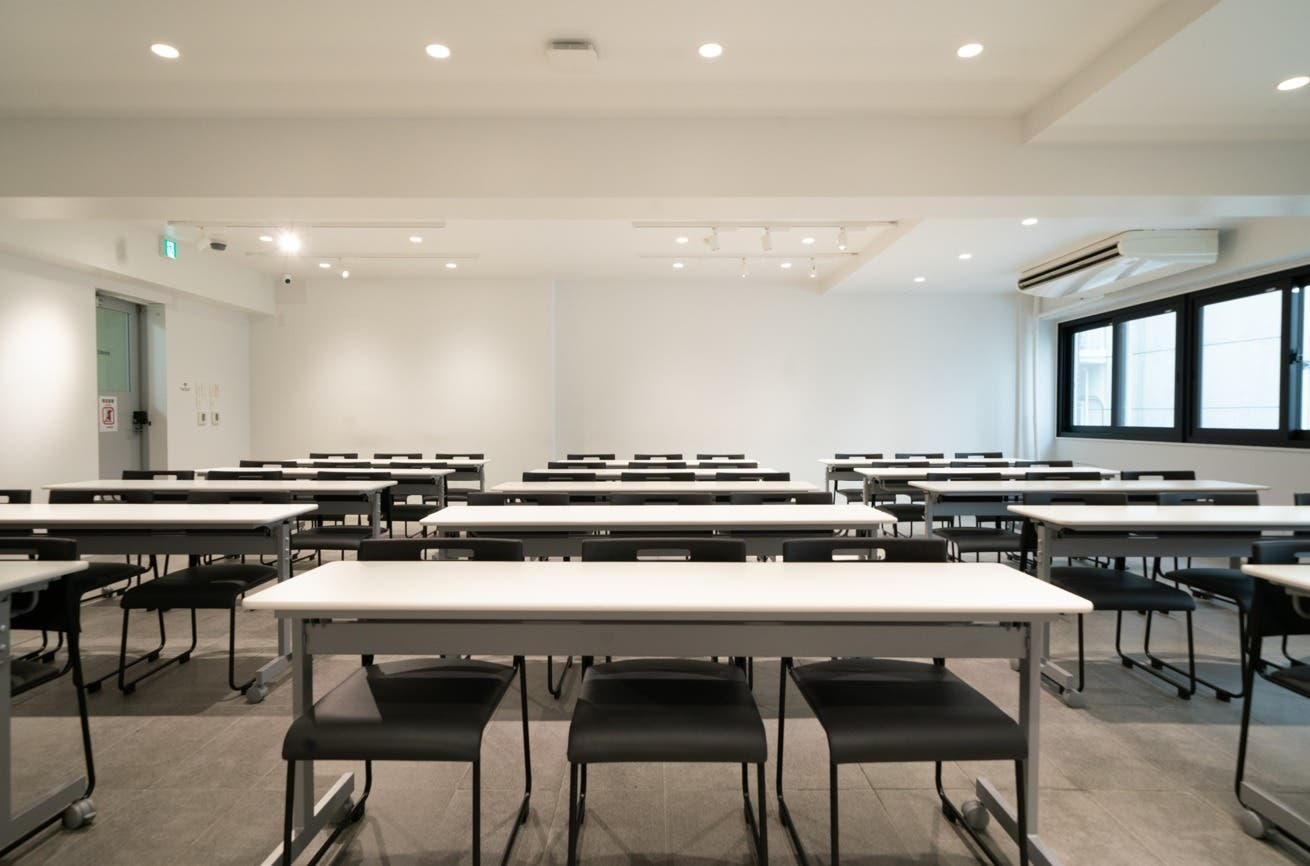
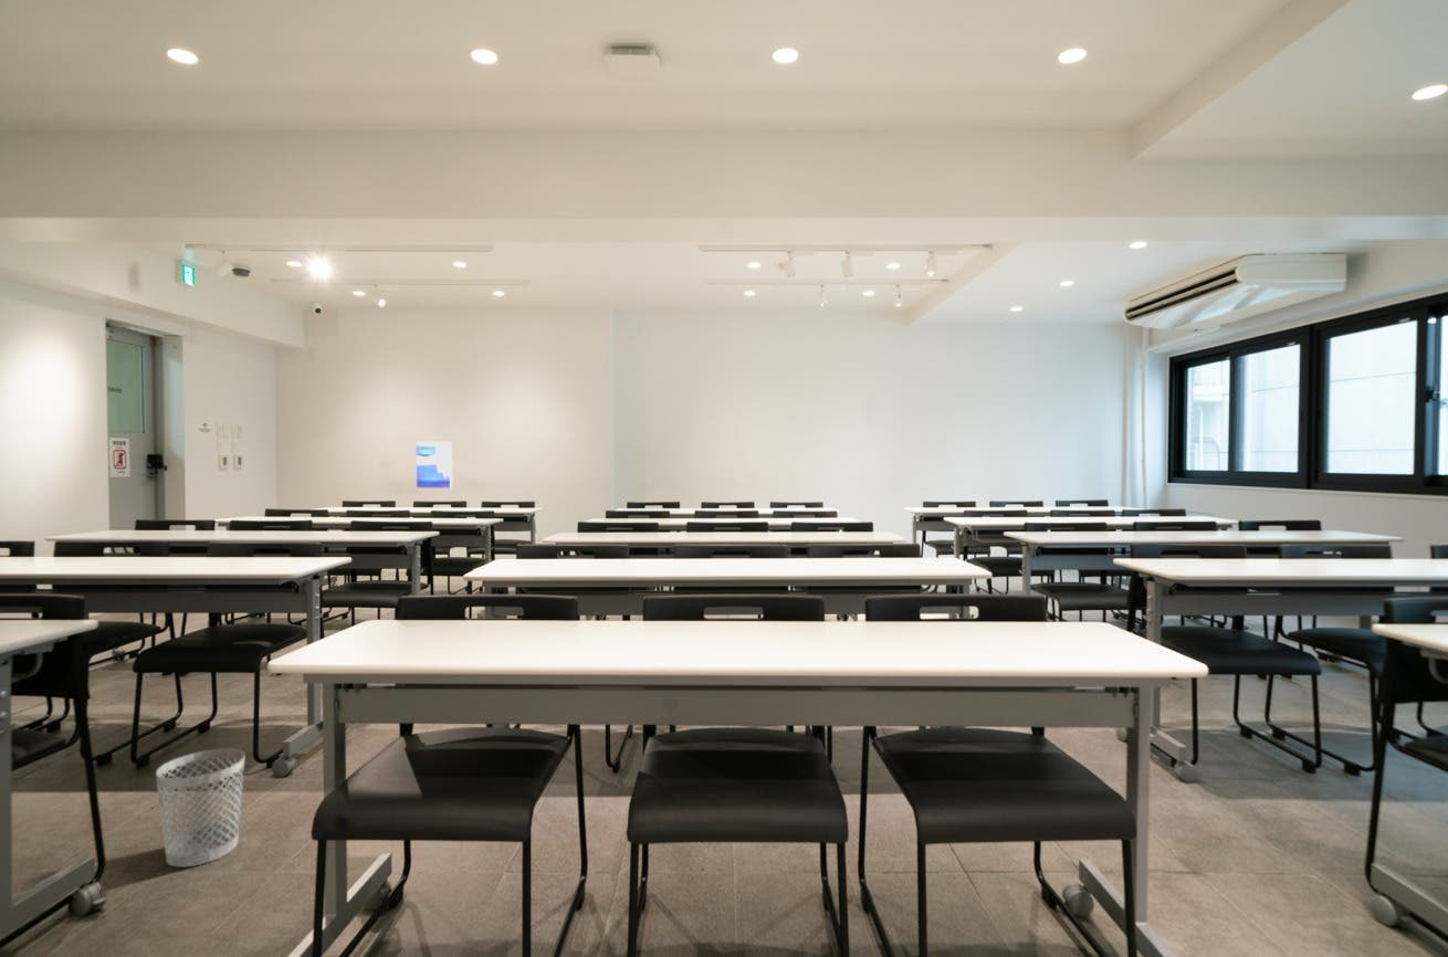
+ wastebasket [155,748,246,869]
+ wall art [416,440,453,488]
